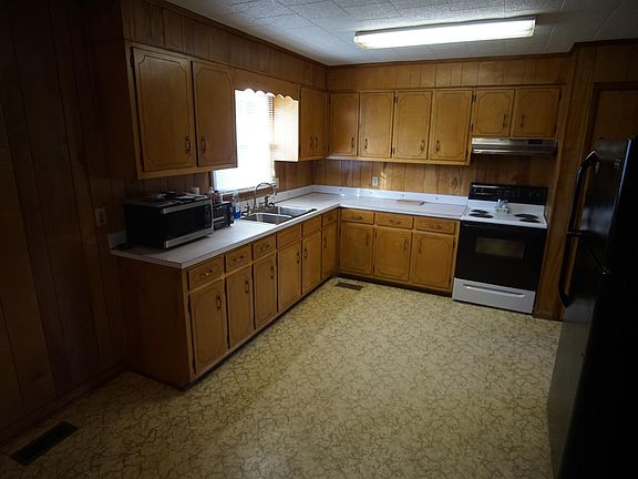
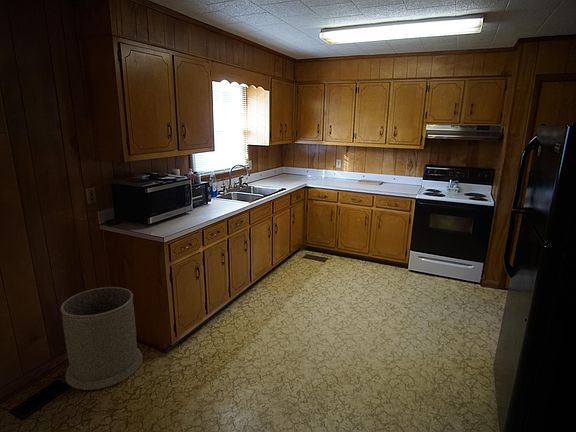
+ trash can [60,286,143,391]
